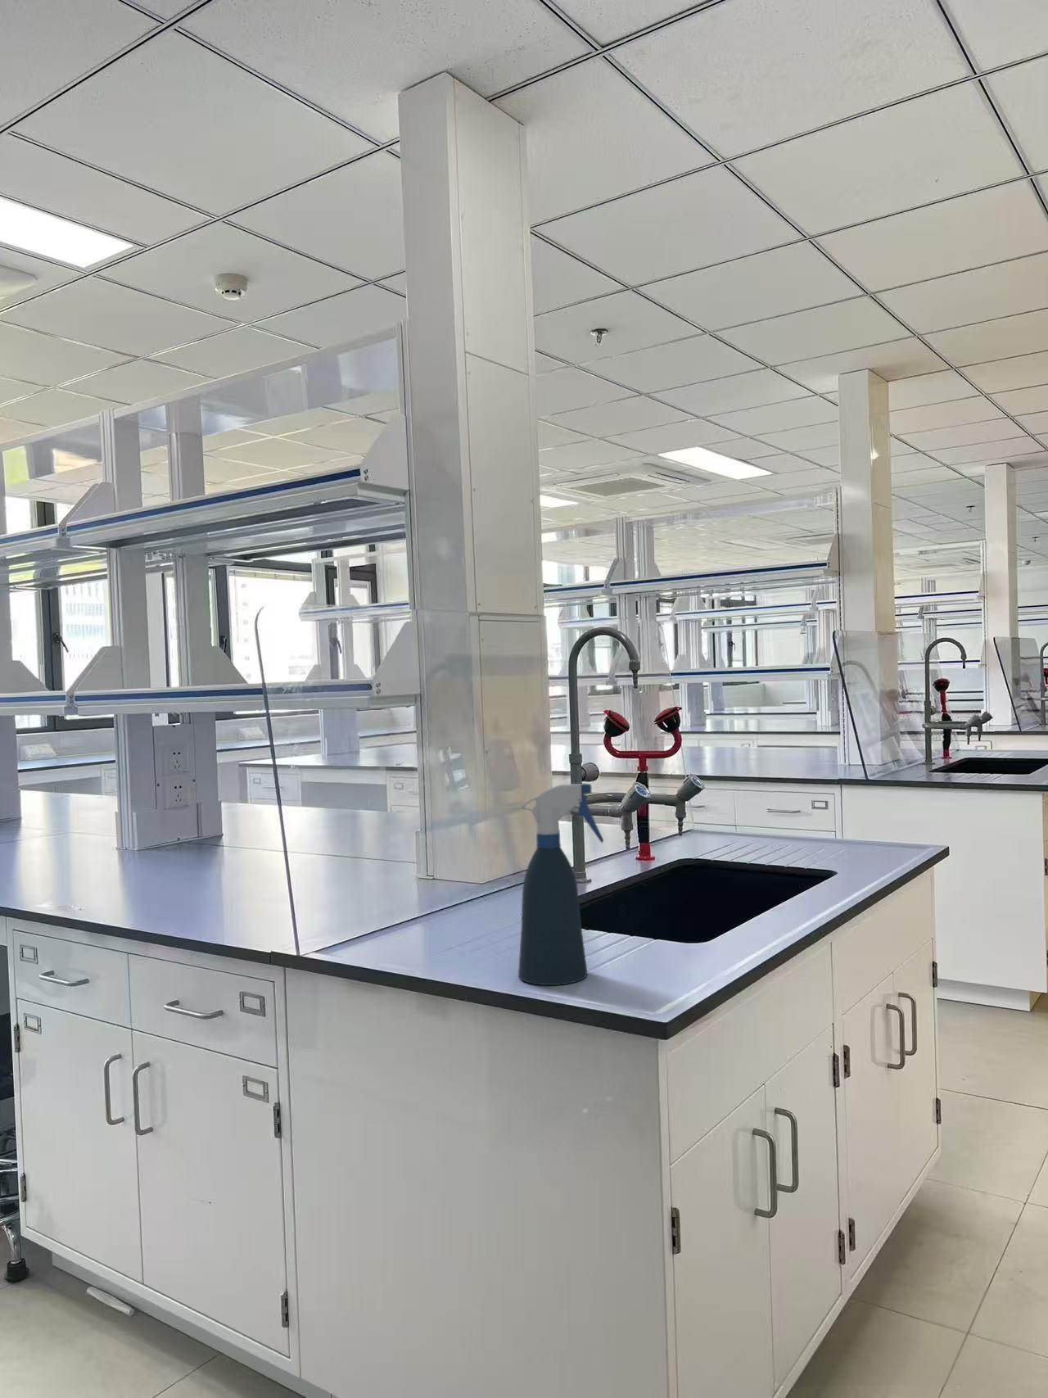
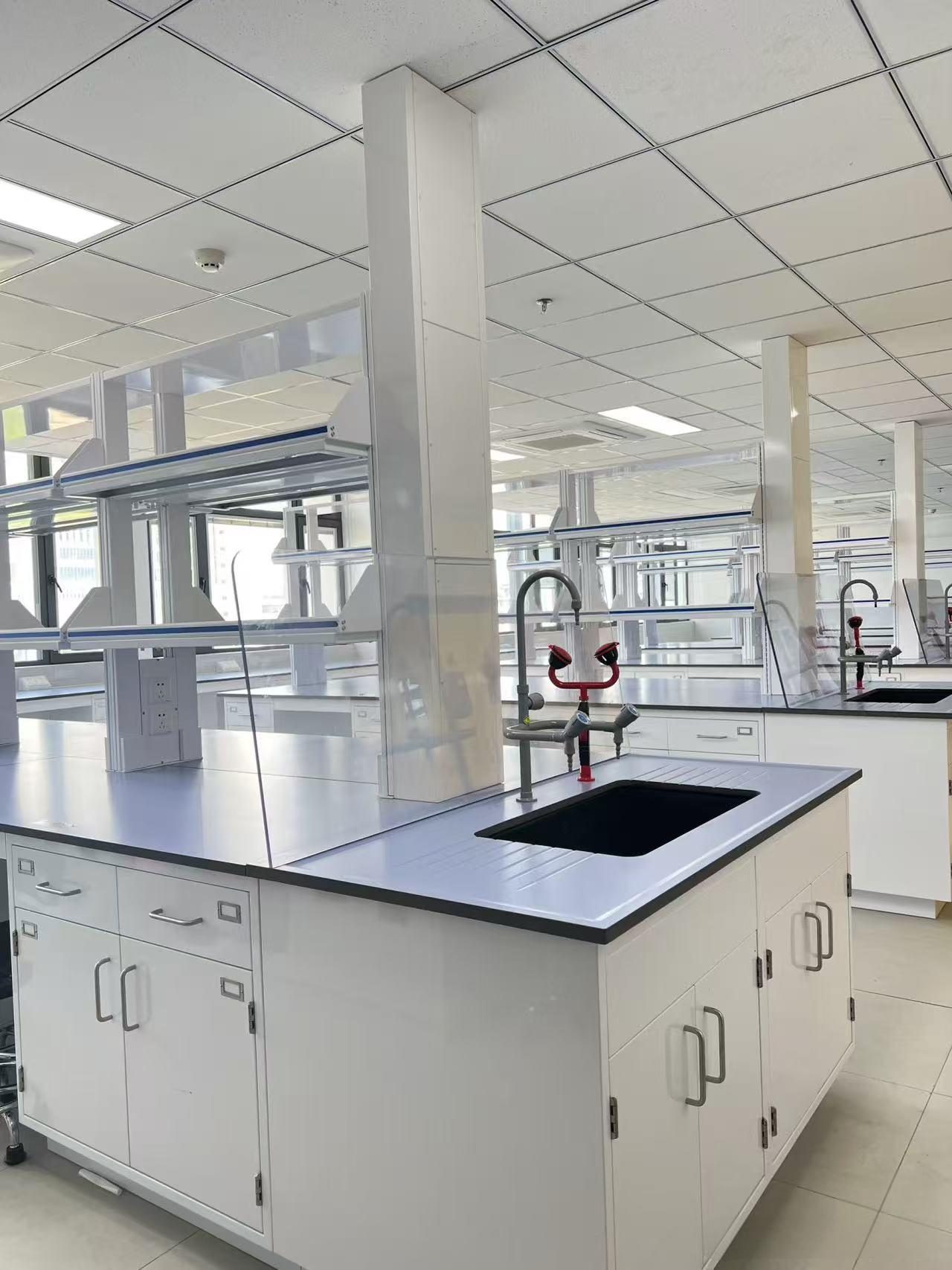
- spray bottle [514,783,604,986]
